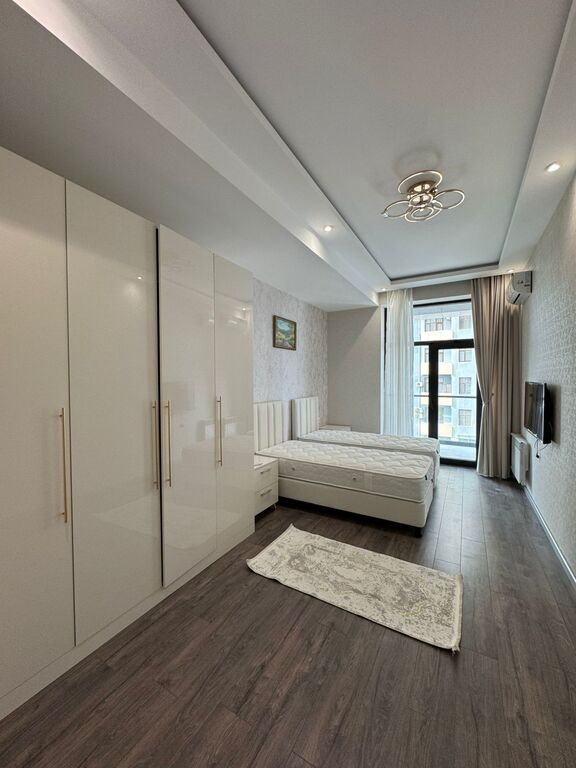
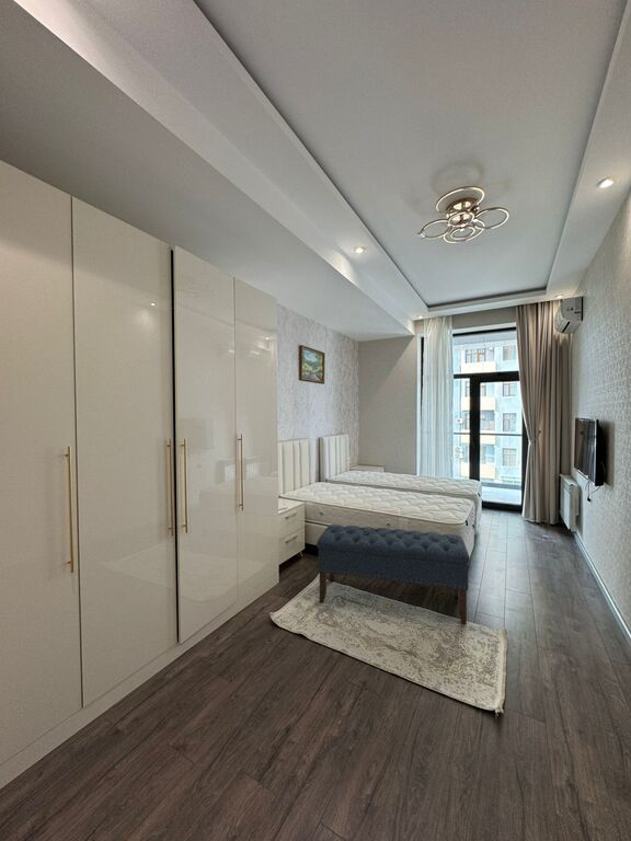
+ bench [316,523,471,625]
